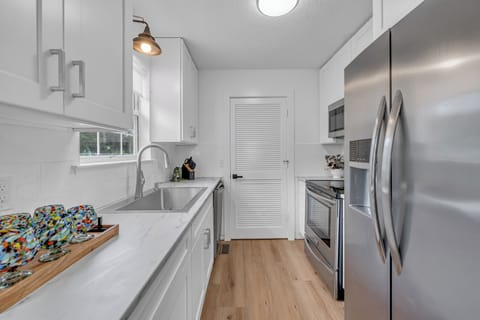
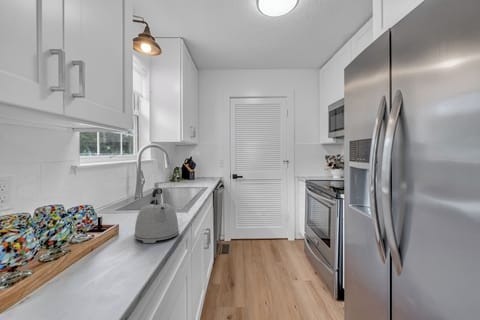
+ kettle [133,187,180,244]
